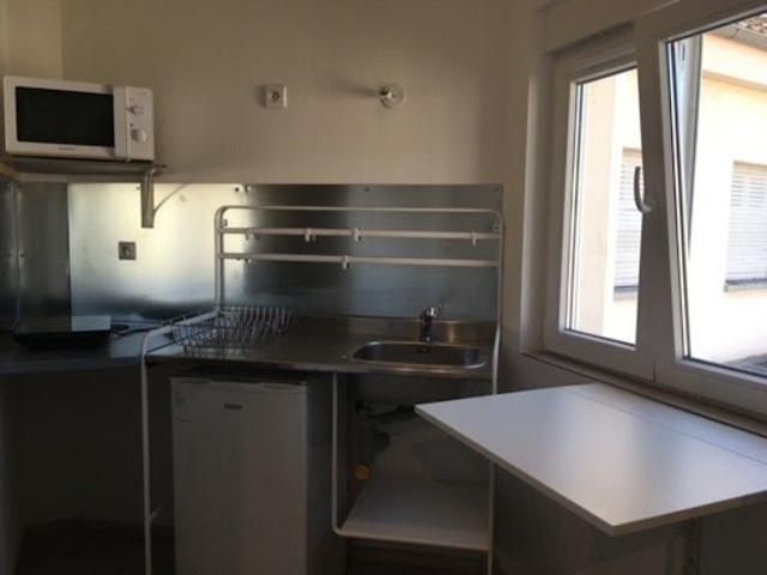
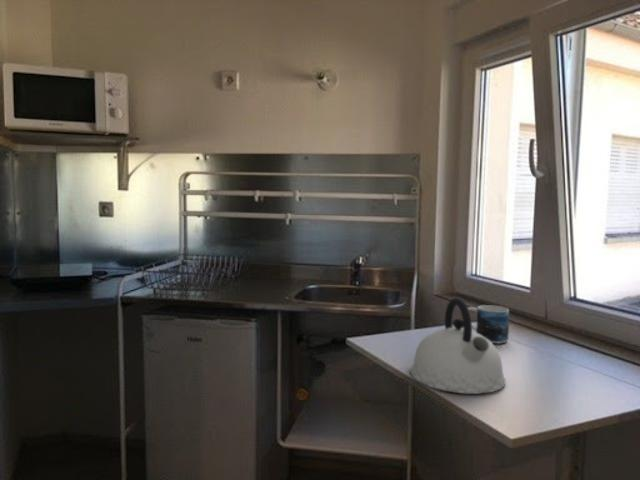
+ mug [468,304,510,344]
+ kettle [410,296,506,395]
